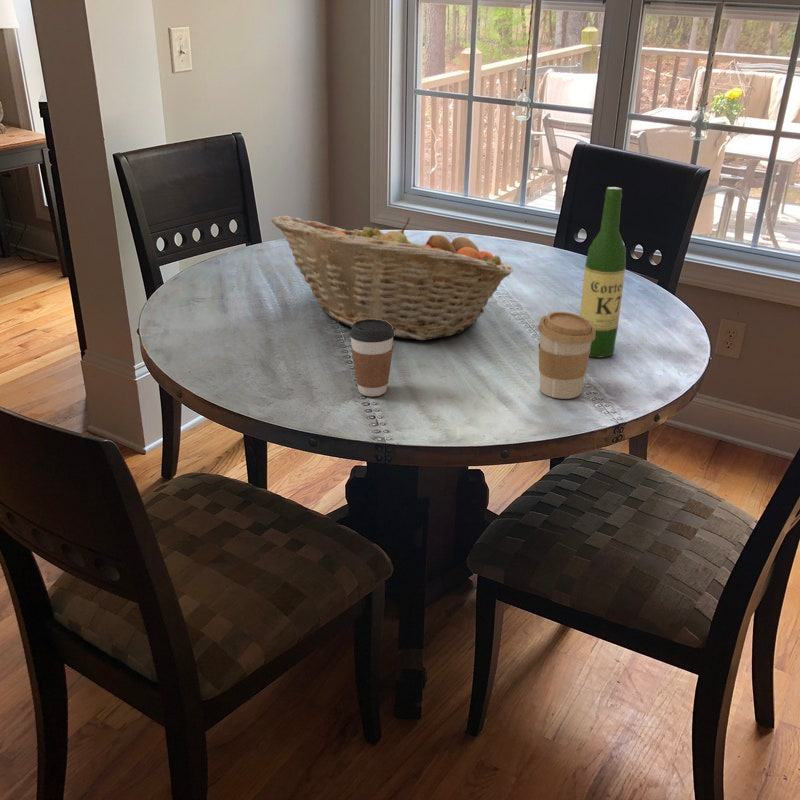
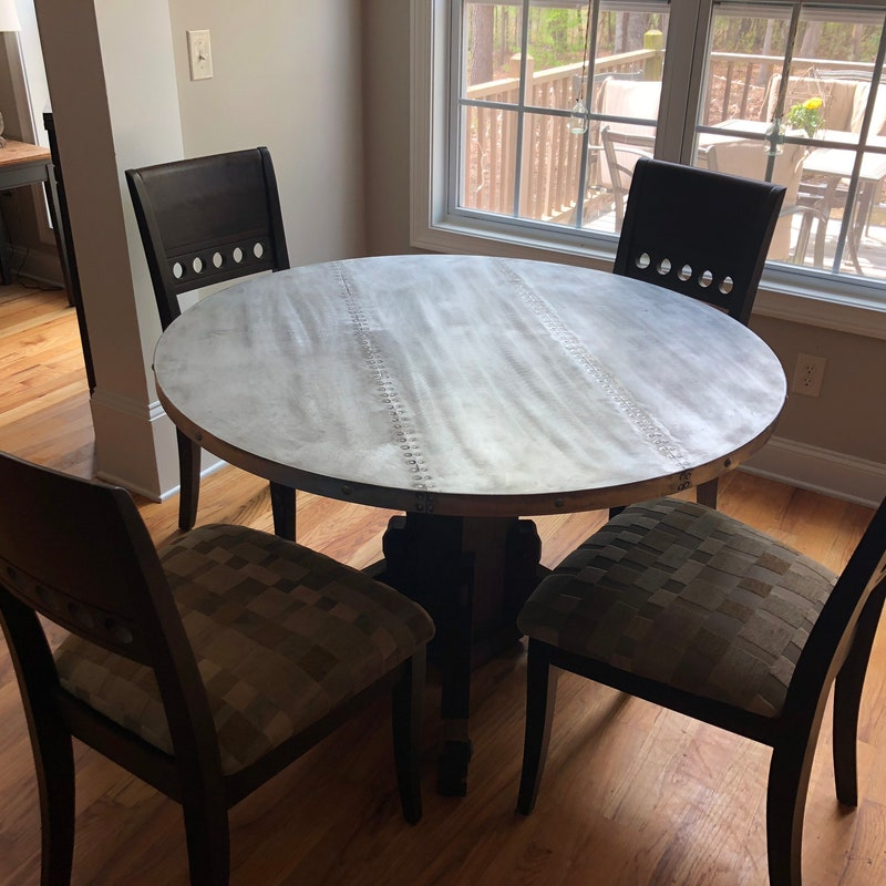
- wine bottle [579,186,627,359]
- coffee cup [349,319,394,397]
- fruit basket [270,214,514,341]
- coffee cup [537,311,595,400]
